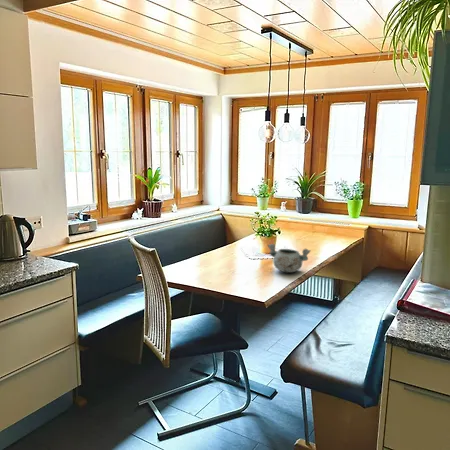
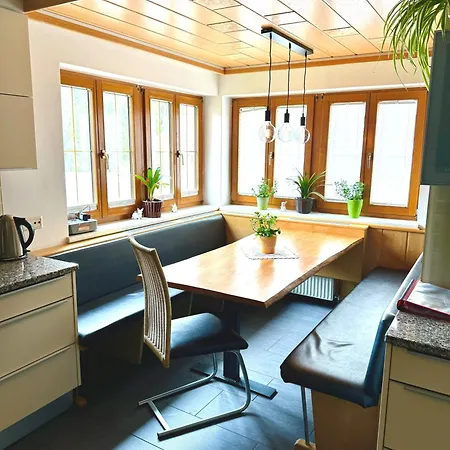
- decorative bowl [267,243,311,273]
